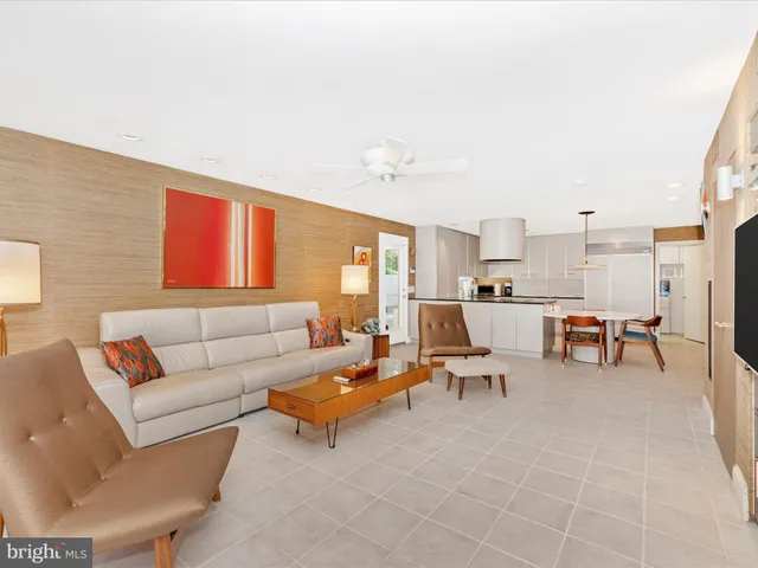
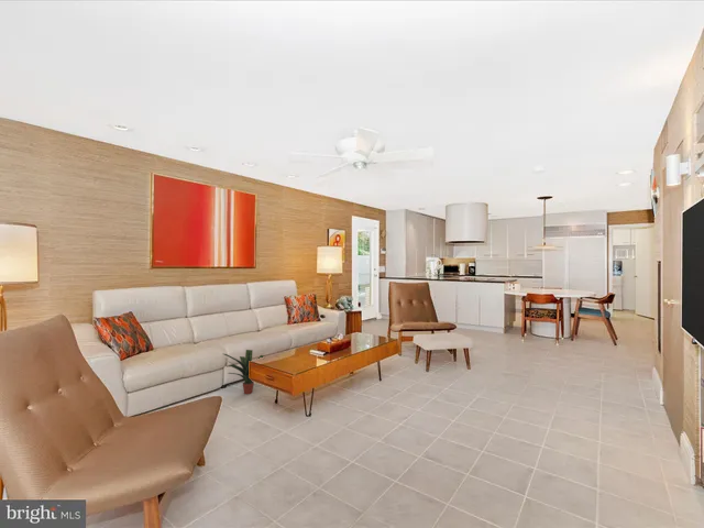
+ potted plant [223,349,265,395]
